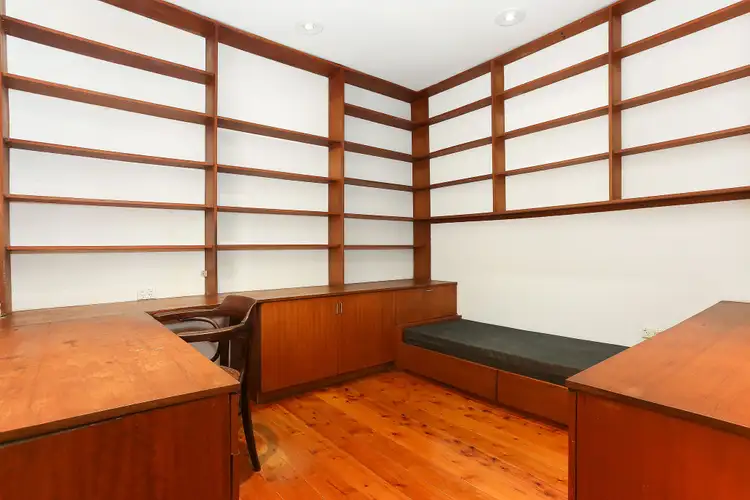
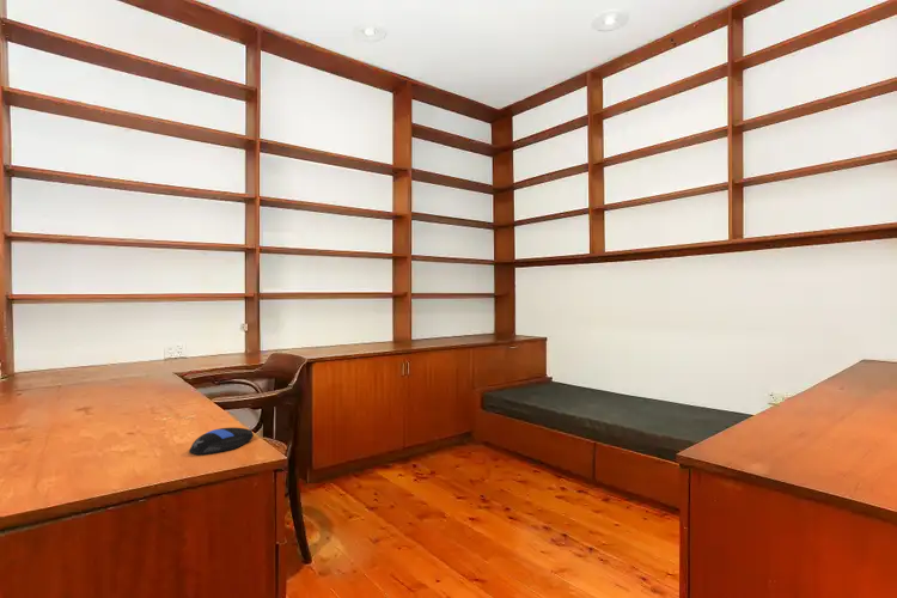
+ computer mouse [188,427,255,456]
